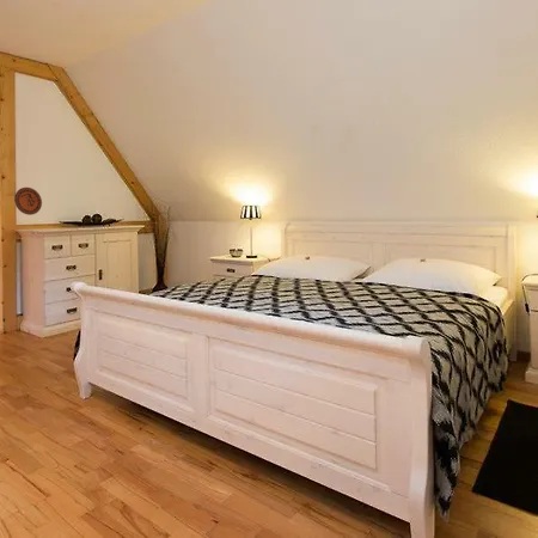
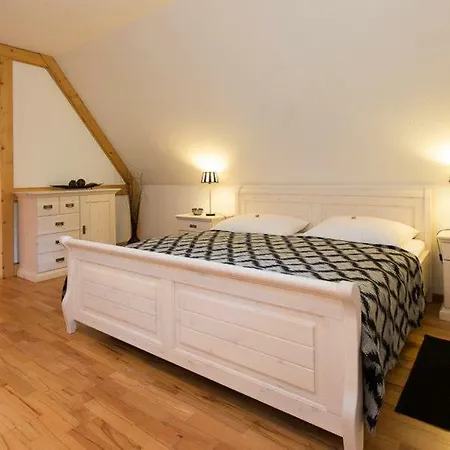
- decorative plate [13,187,43,216]
